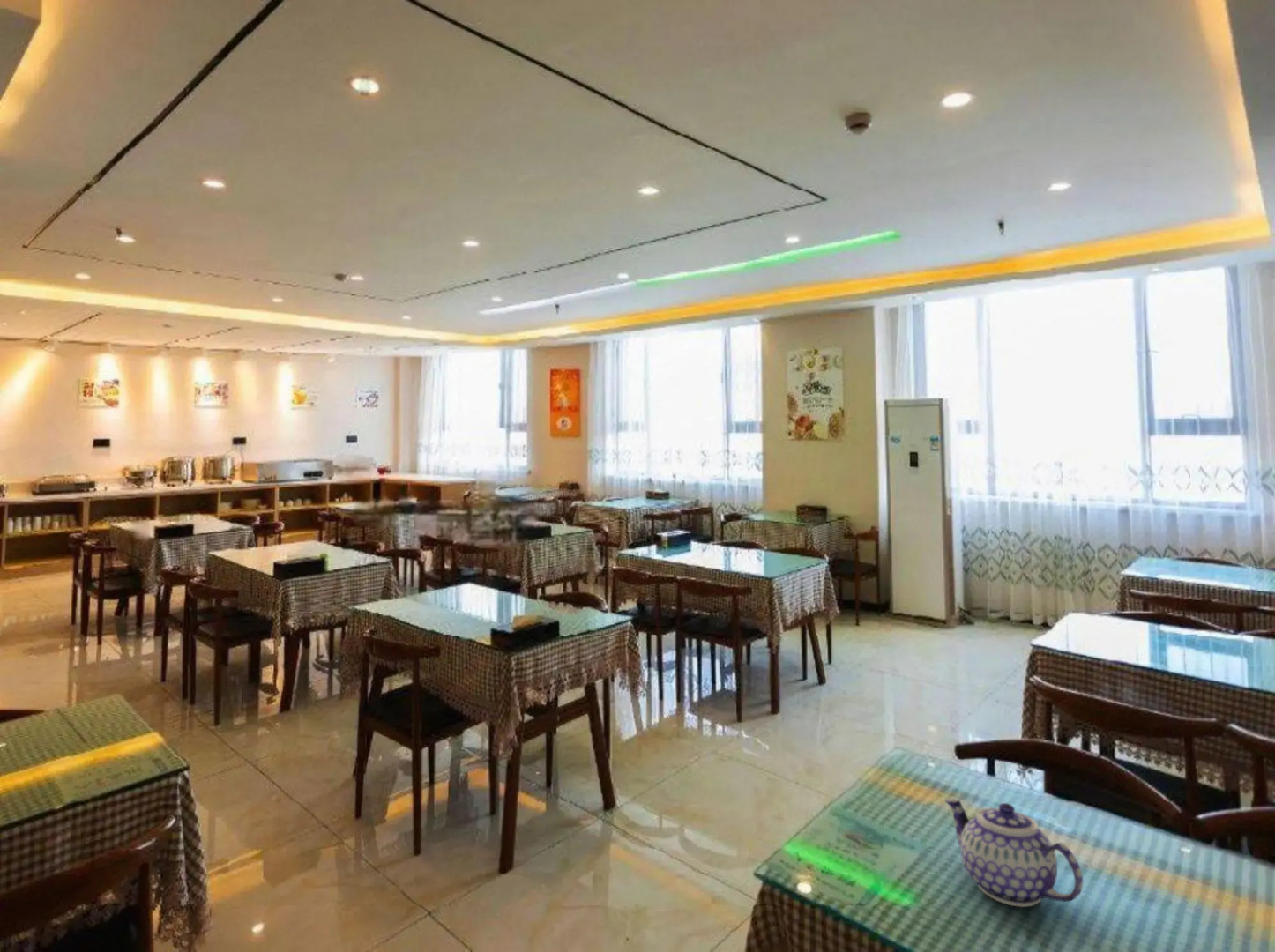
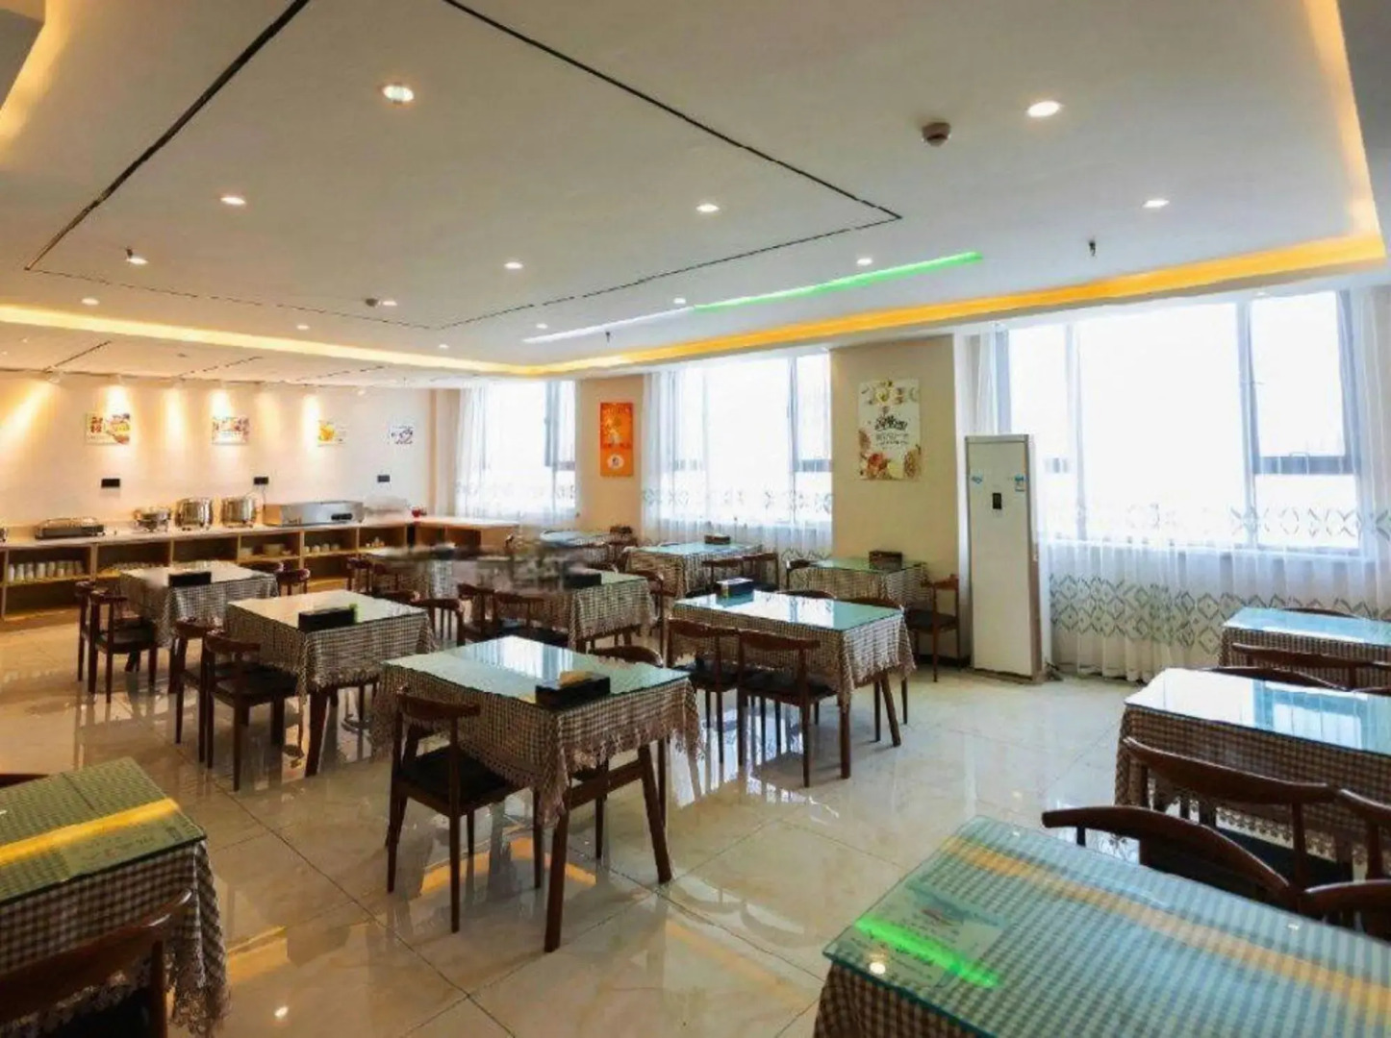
- teapot [944,798,1084,908]
